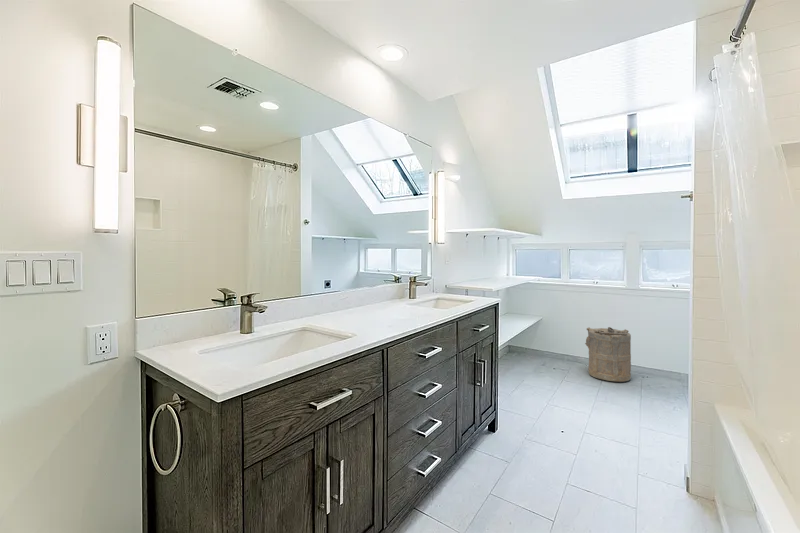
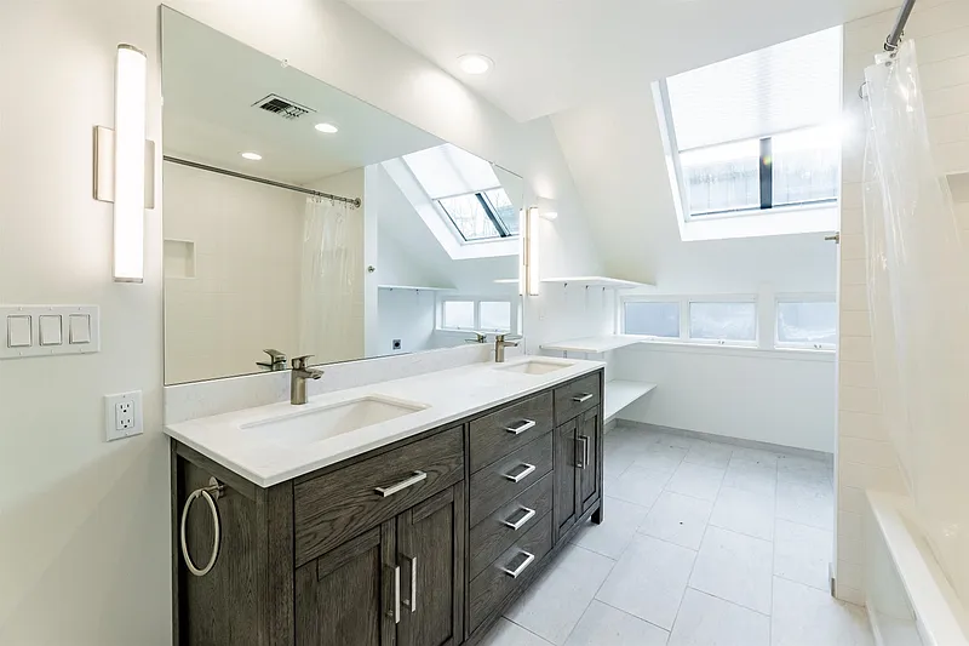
- laundry hamper [584,326,632,383]
